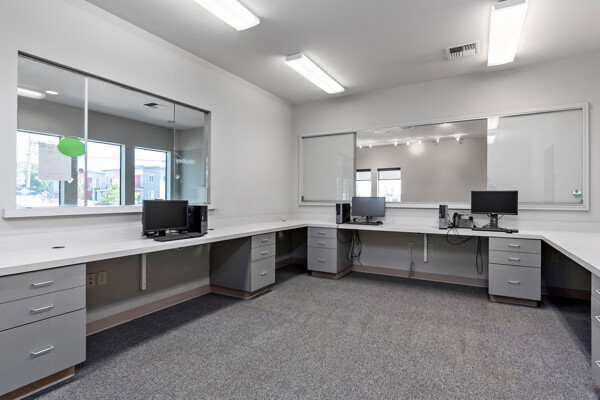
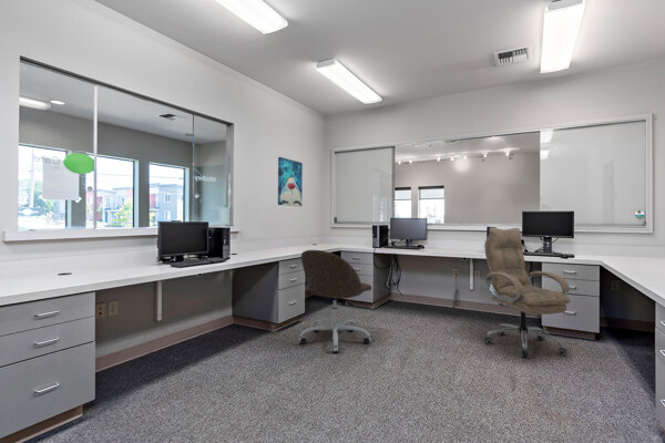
+ wall art [277,156,304,207]
+ office chair [483,227,572,359]
+ office chair [298,249,372,353]
